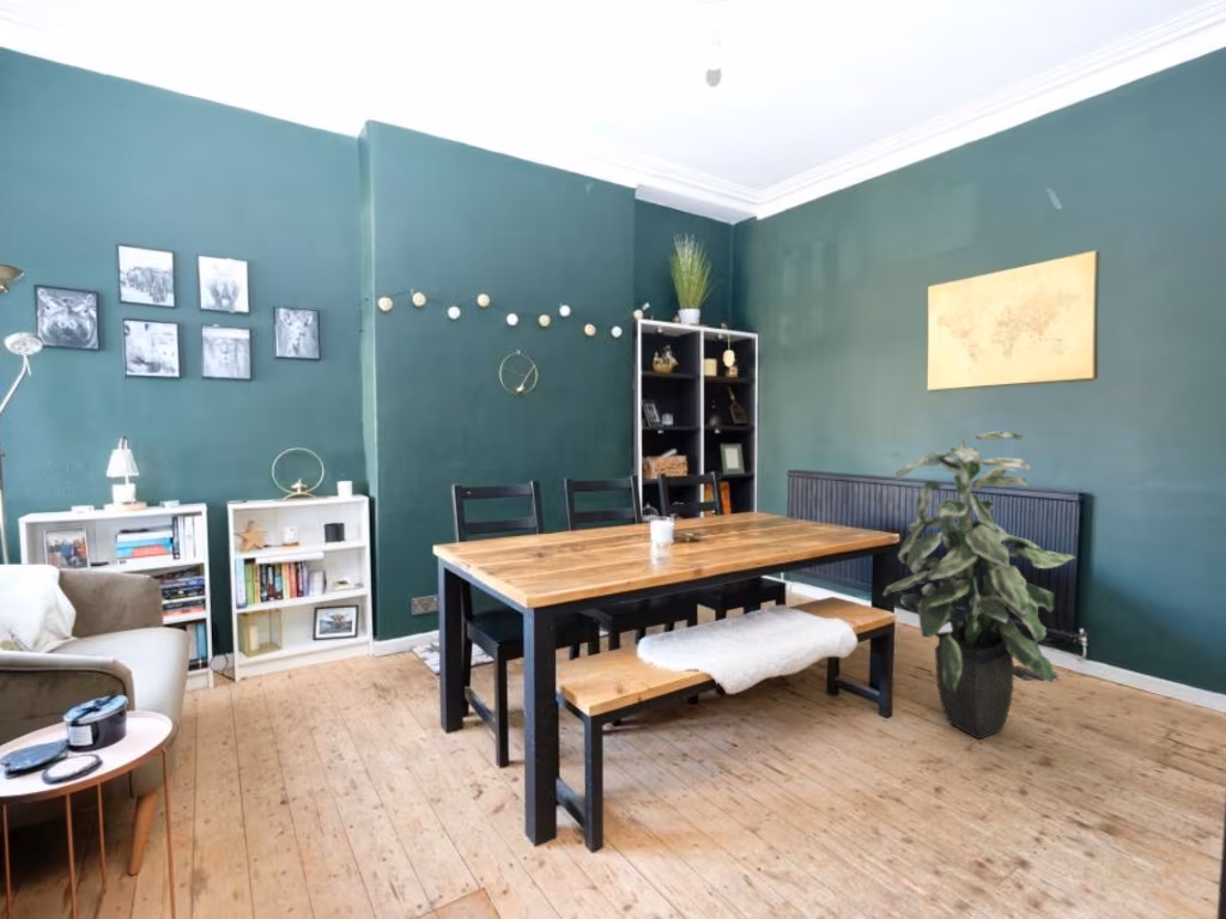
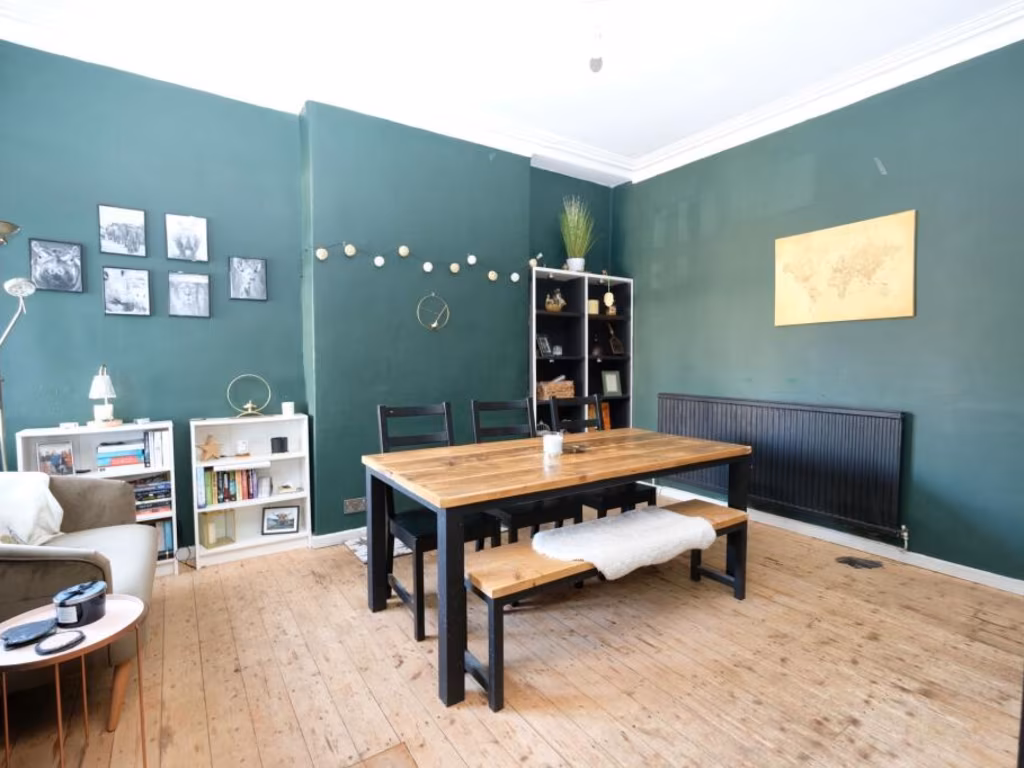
- indoor plant [881,431,1076,740]
